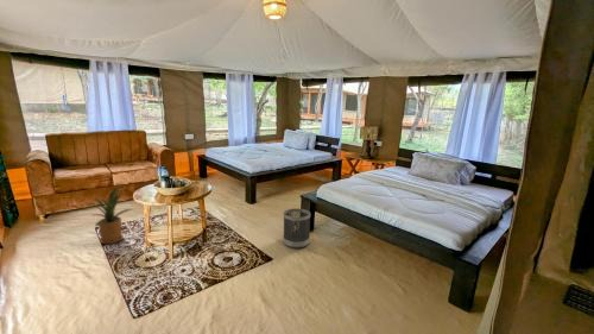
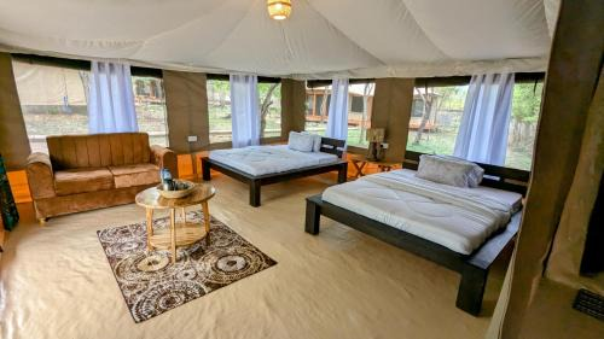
- house plant [77,183,133,245]
- wastebasket [282,207,311,250]
